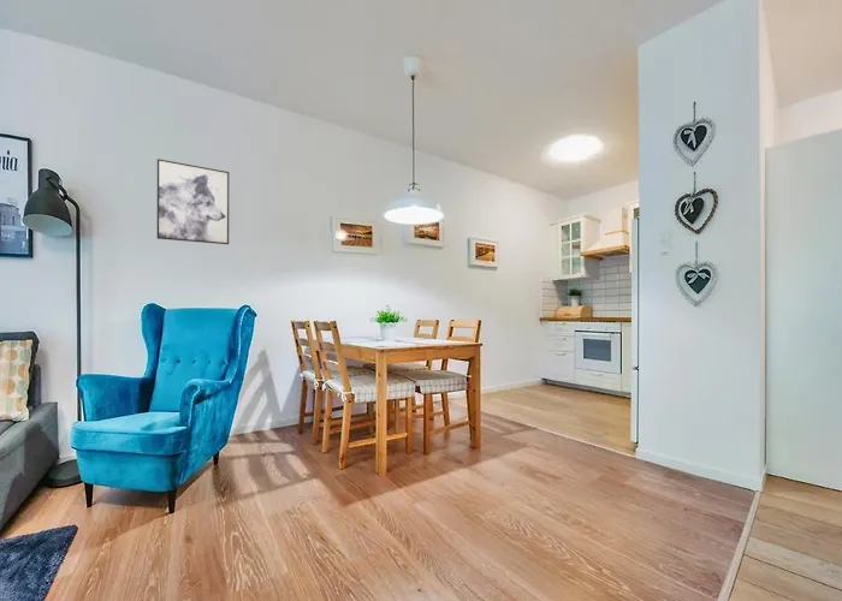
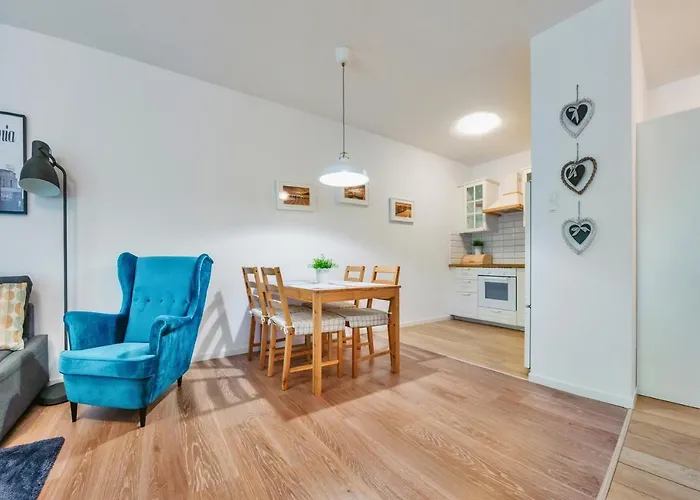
- wall art [156,157,230,245]
